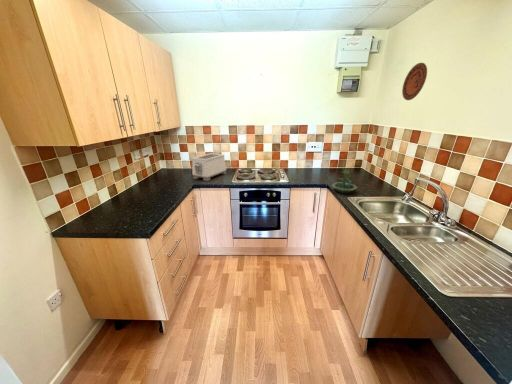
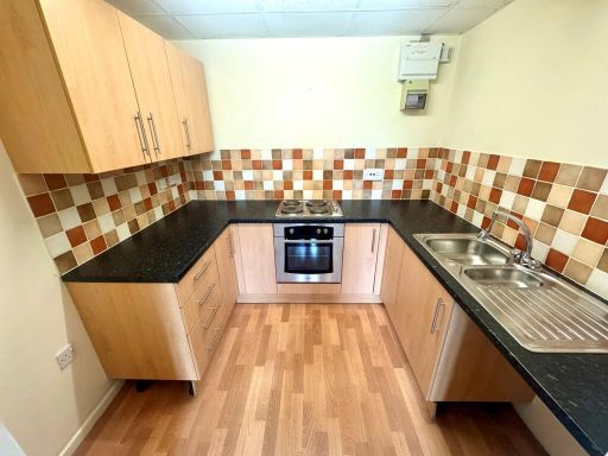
- decorative plate [401,62,428,101]
- toaster [191,152,227,182]
- terrarium [331,168,358,194]
